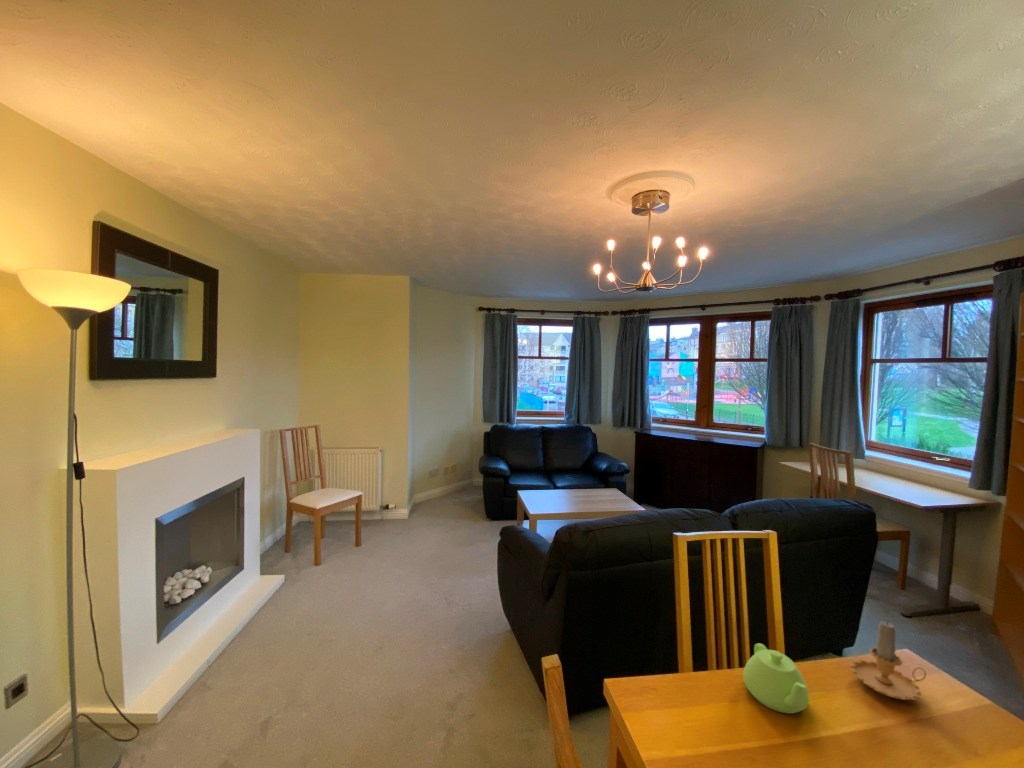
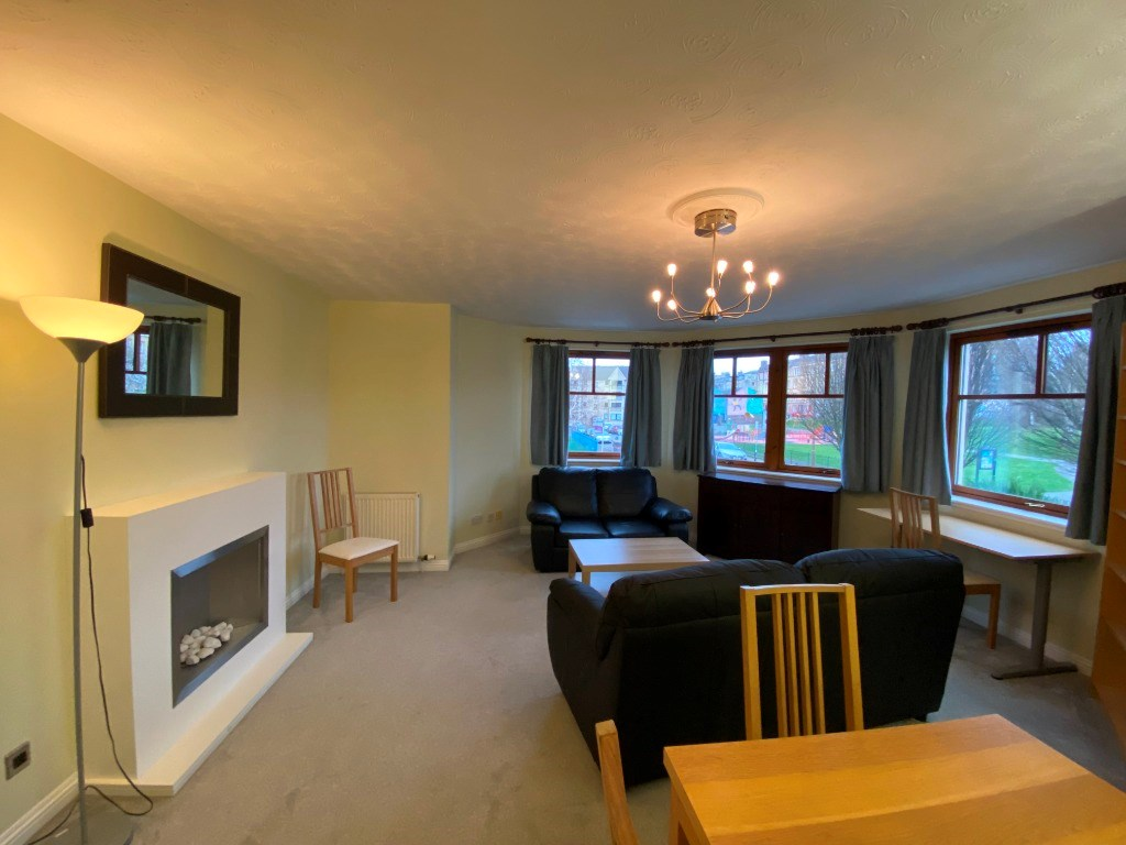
- candle [850,620,927,701]
- teapot [742,643,810,715]
